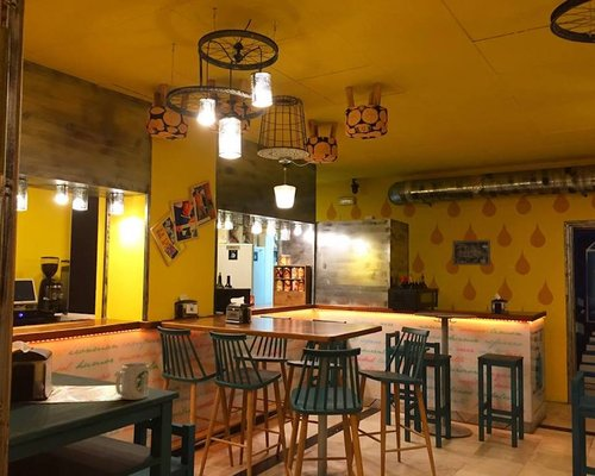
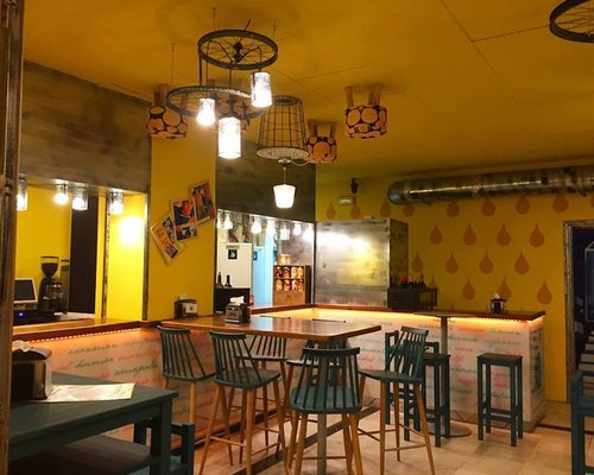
- mug [114,362,150,401]
- wall art [452,239,491,267]
